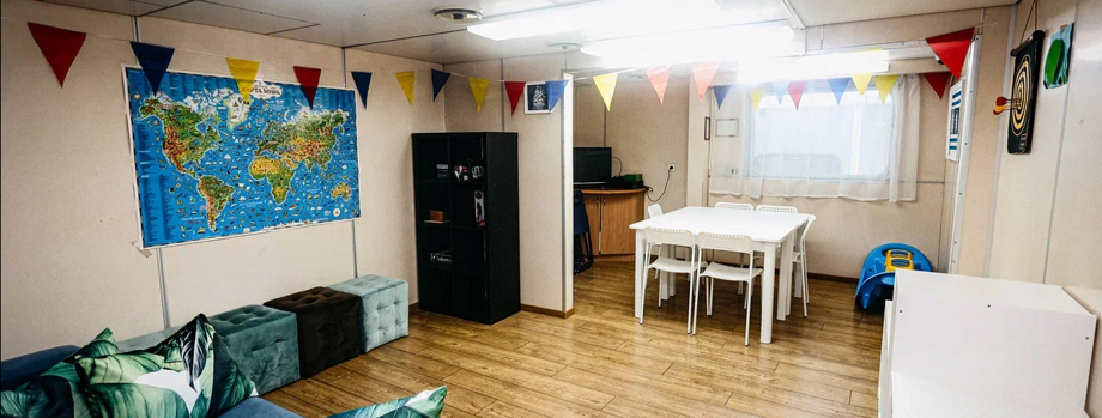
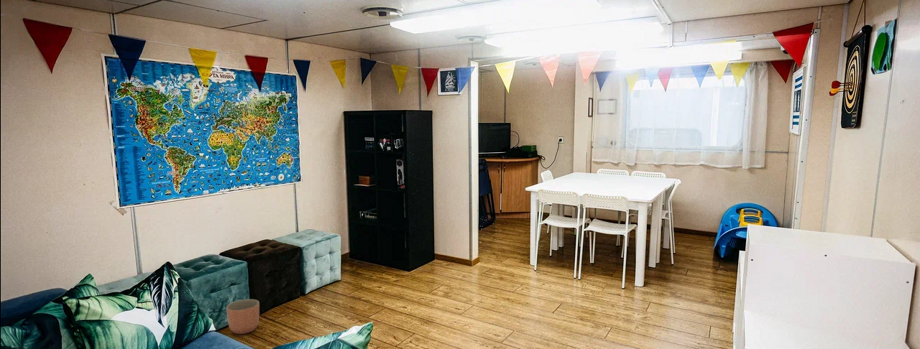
+ planter [226,298,260,335]
